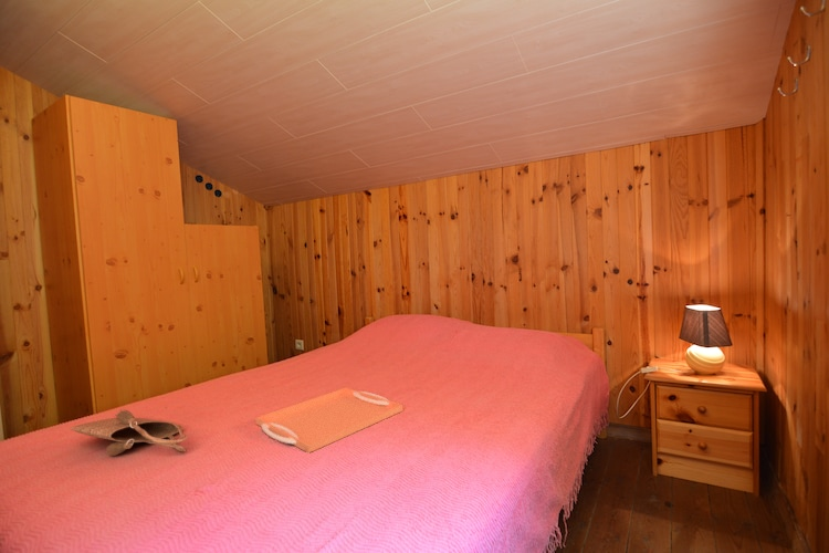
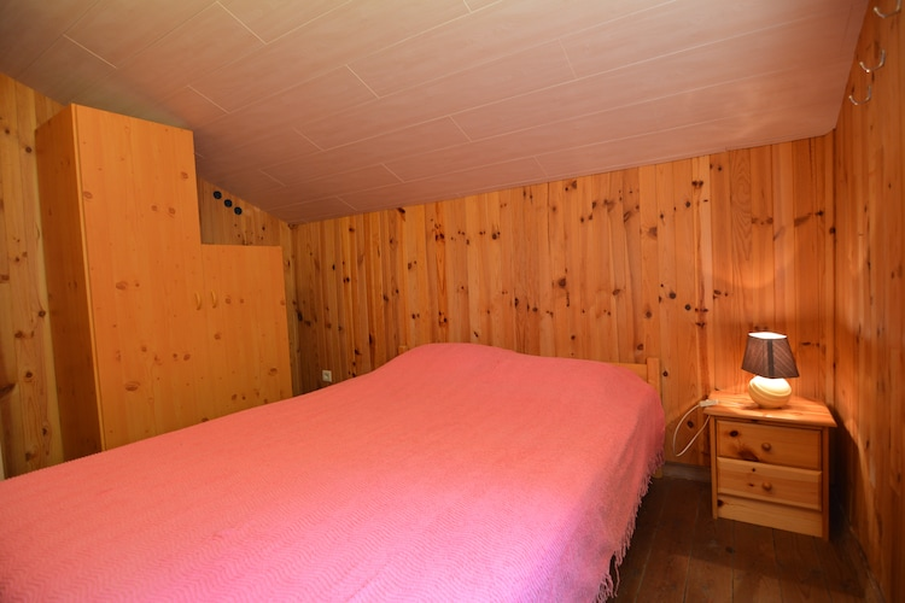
- tote bag [70,408,189,457]
- serving tray [254,386,405,453]
